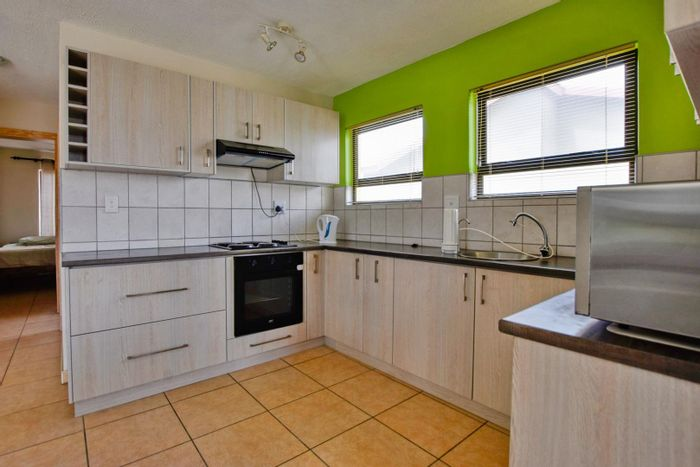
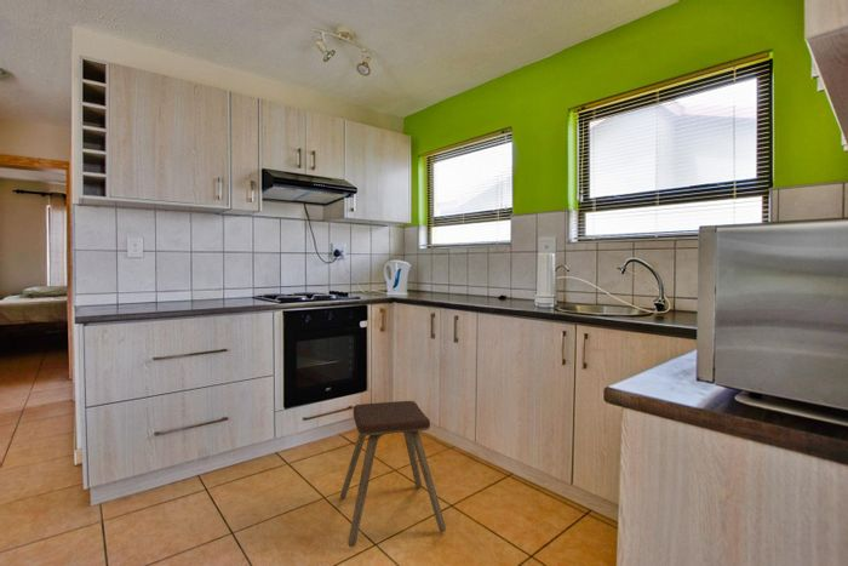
+ music stool [339,400,447,548]
